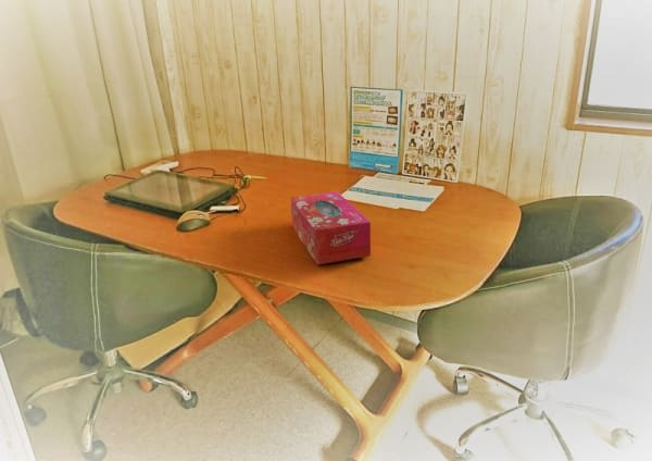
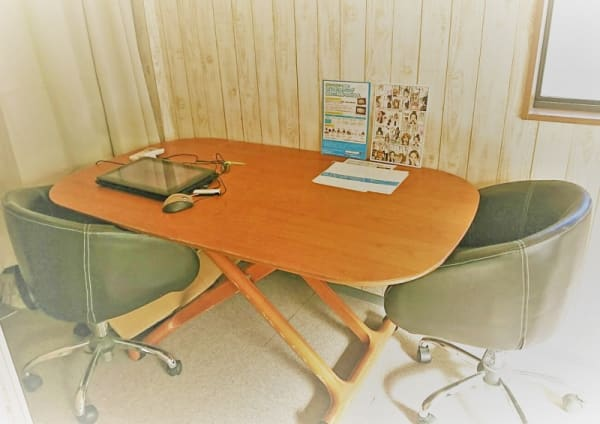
- tissue box [289,190,372,265]
